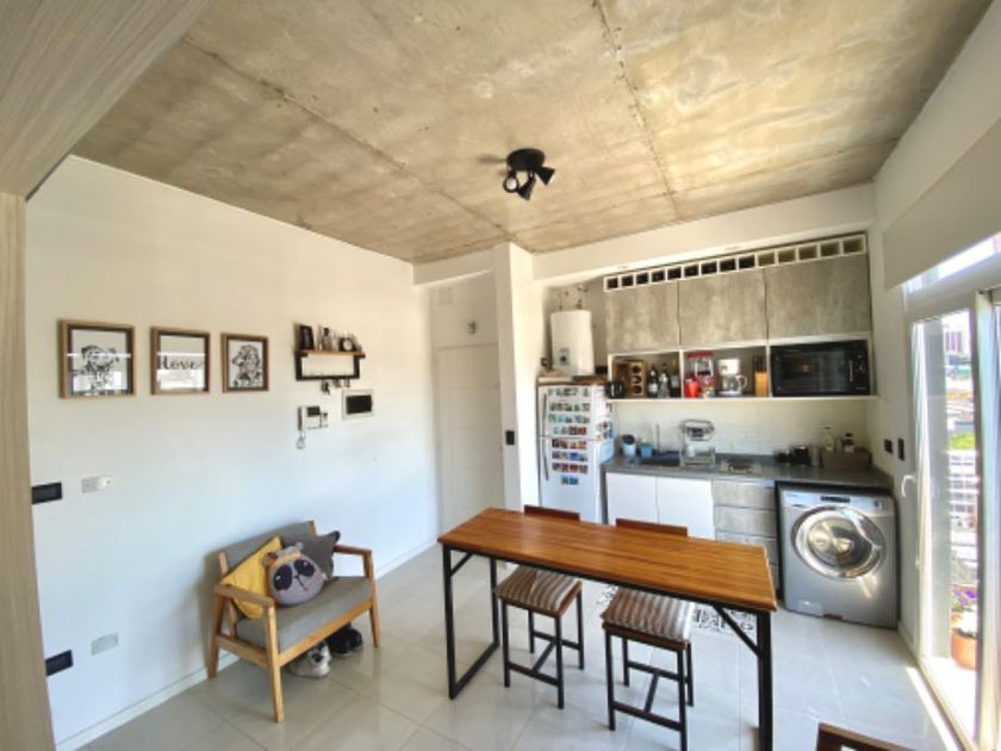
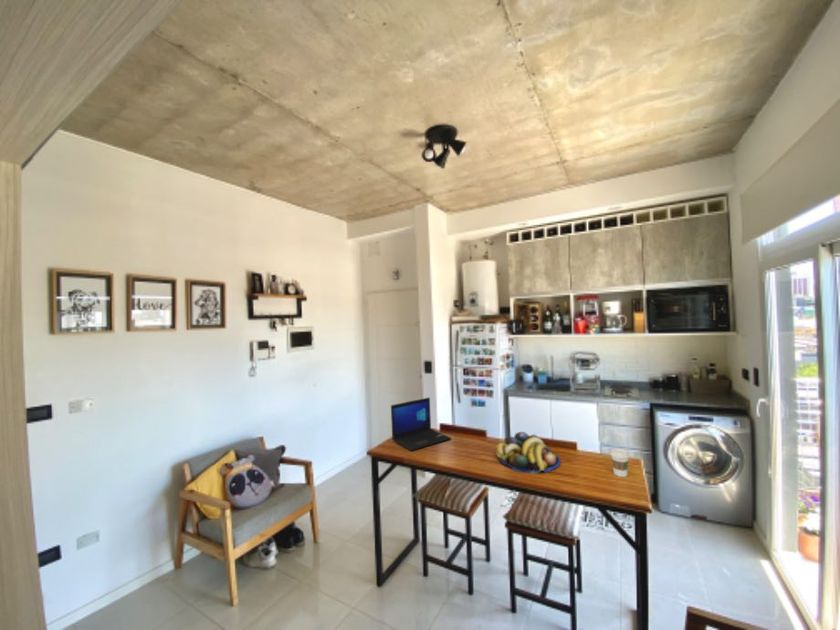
+ coffee cup [609,447,631,478]
+ laptop [390,396,452,452]
+ fruit bowl [495,431,561,475]
